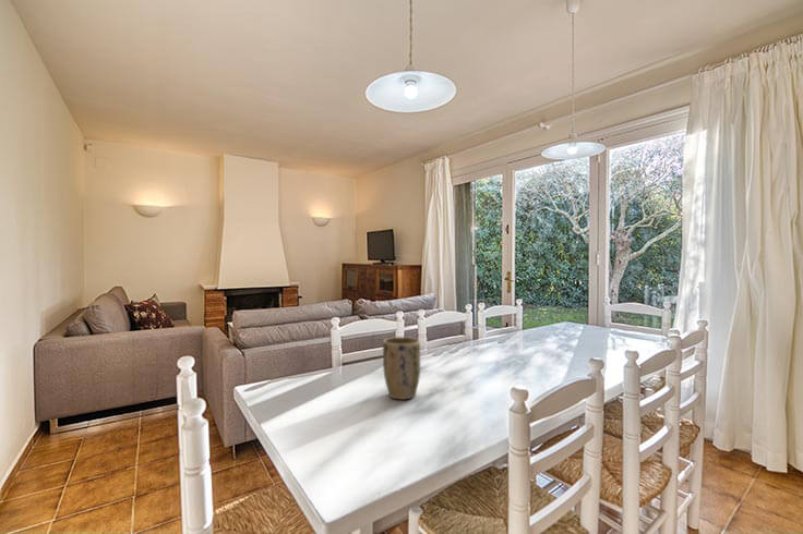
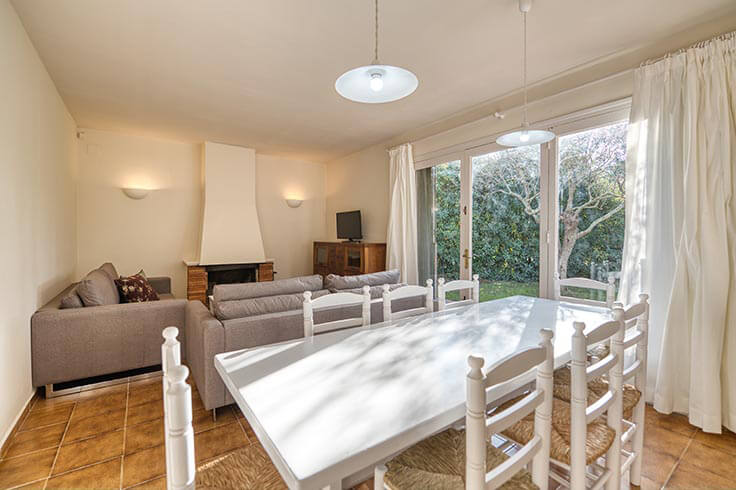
- plant pot [382,336,421,400]
